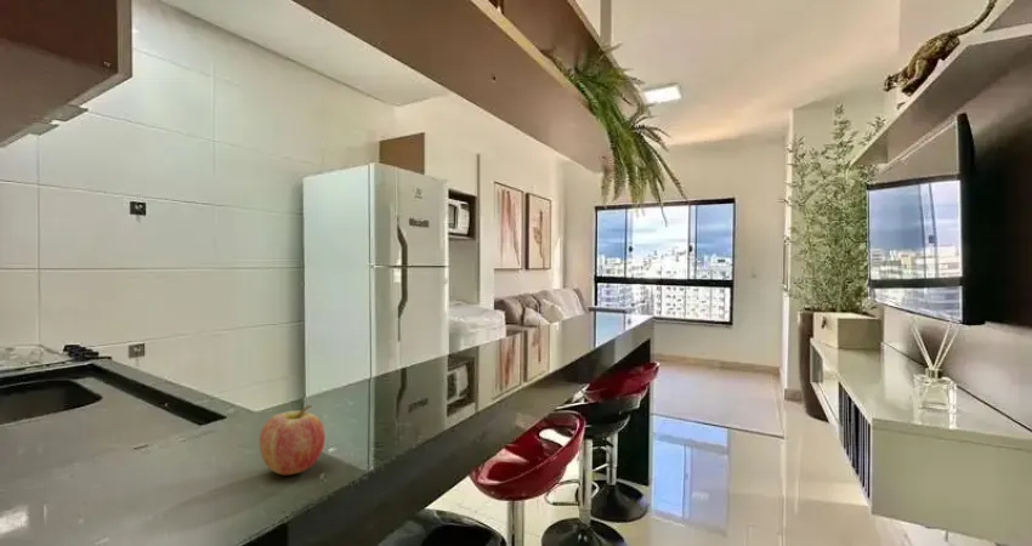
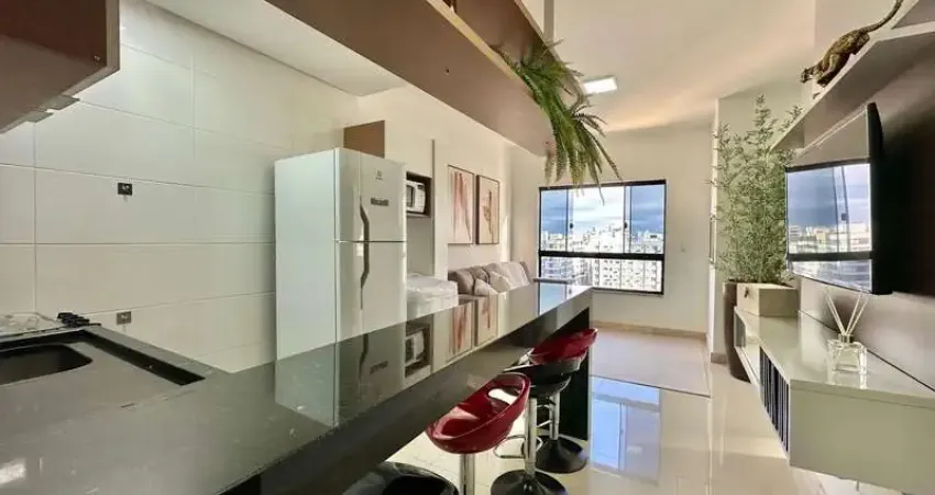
- fruit [259,404,327,476]
